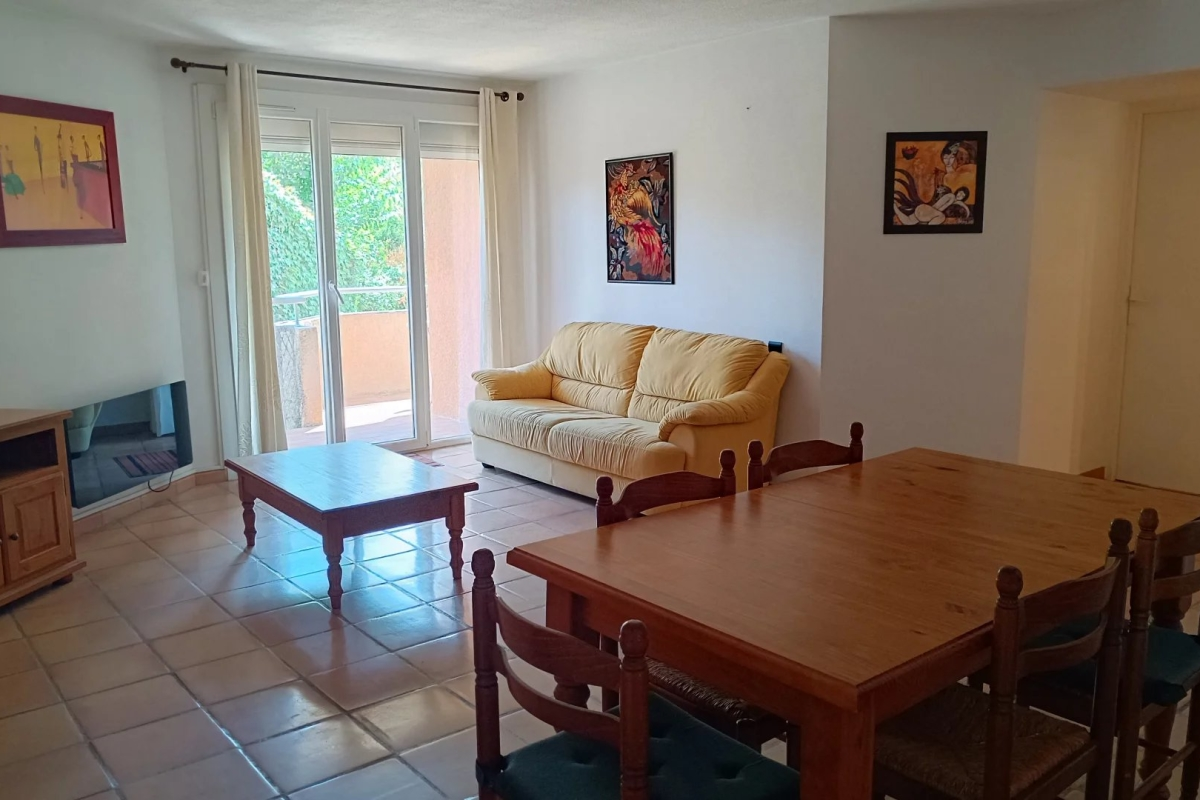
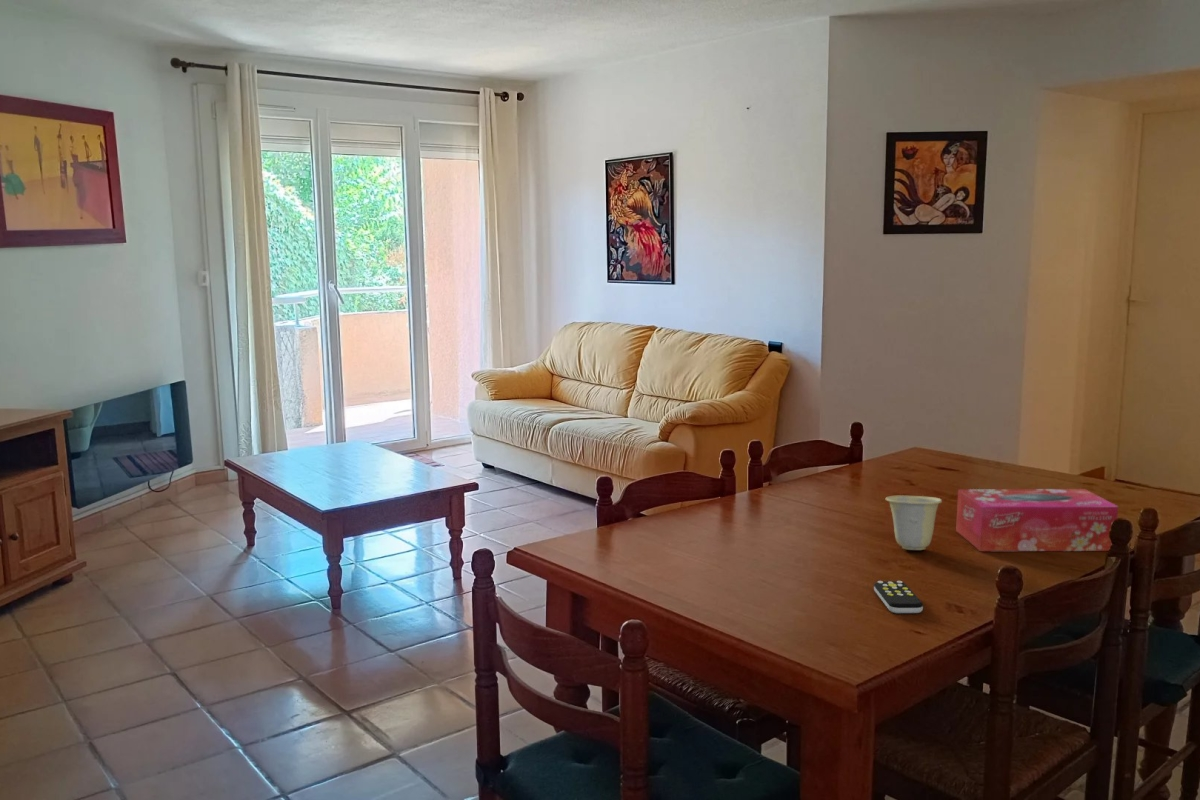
+ remote control [873,580,924,614]
+ tissue box [955,488,1119,552]
+ cup [885,494,943,551]
